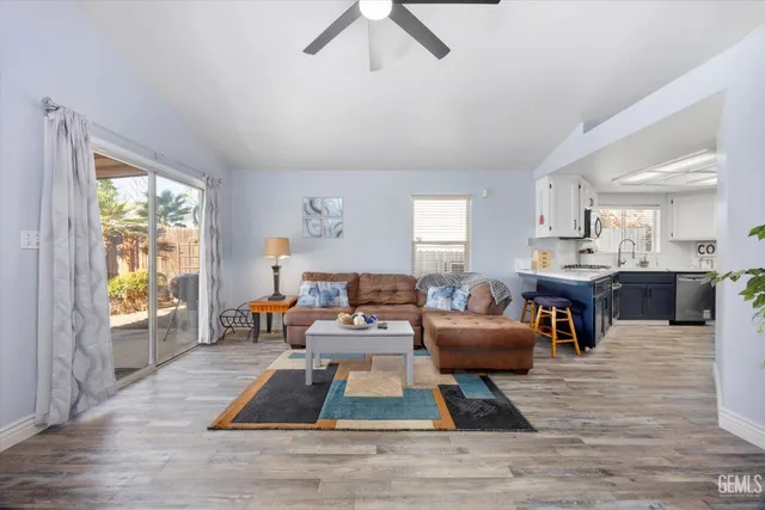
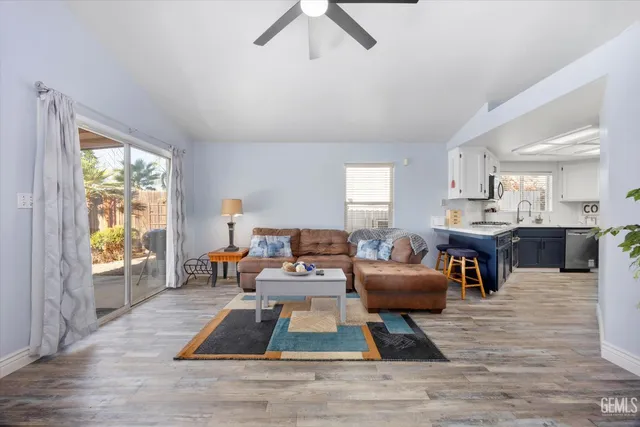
- wall art [301,196,344,239]
